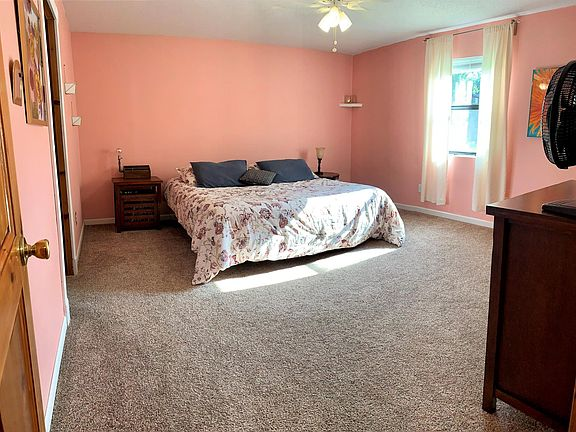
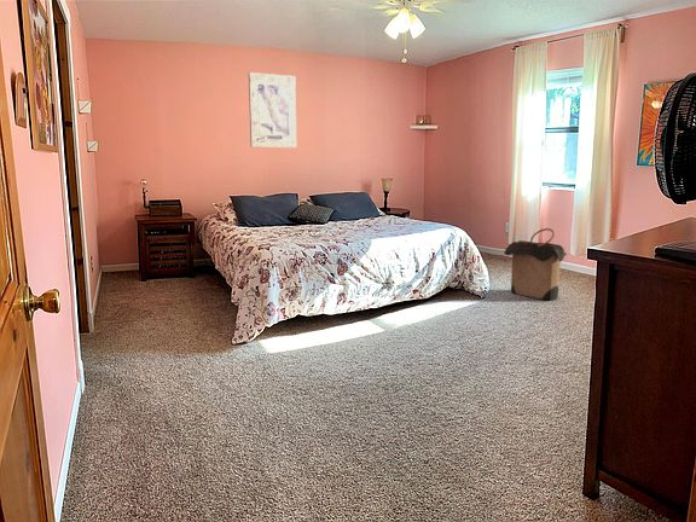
+ laundry hamper [503,227,568,301]
+ wall art [248,71,297,149]
